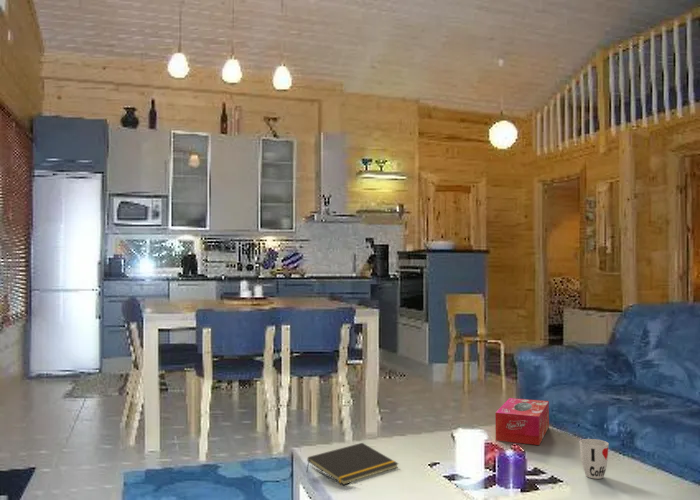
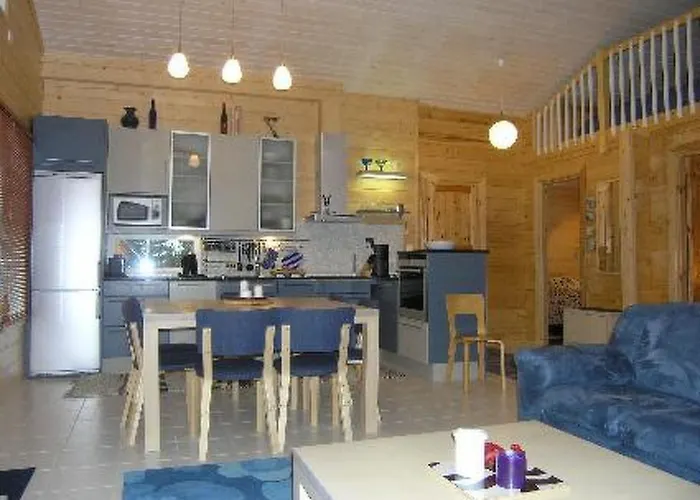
- notepad [305,442,400,486]
- cup [579,438,609,480]
- tissue box [494,397,550,446]
